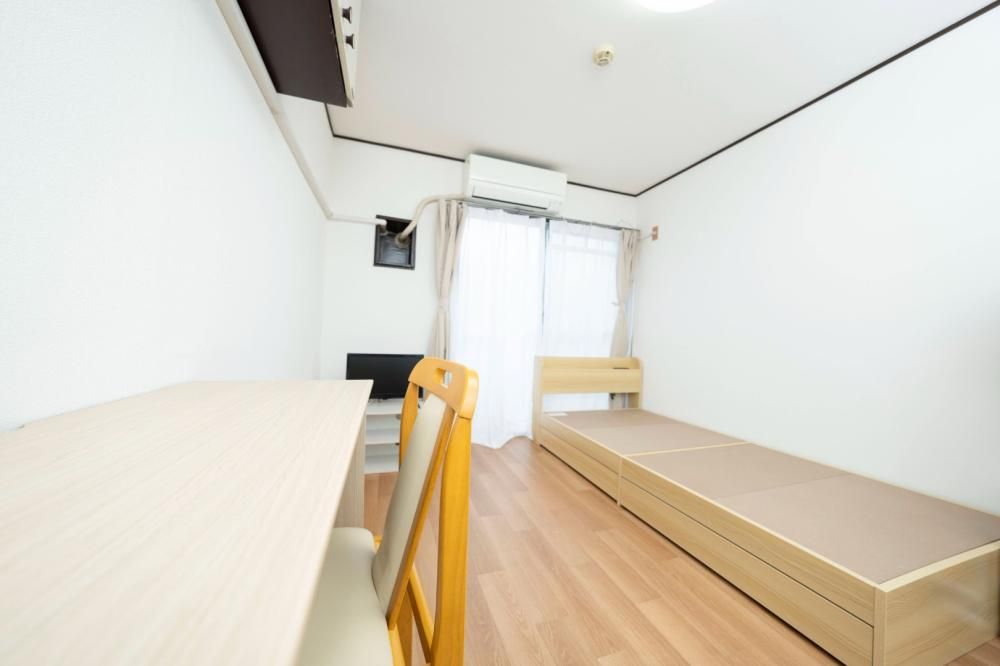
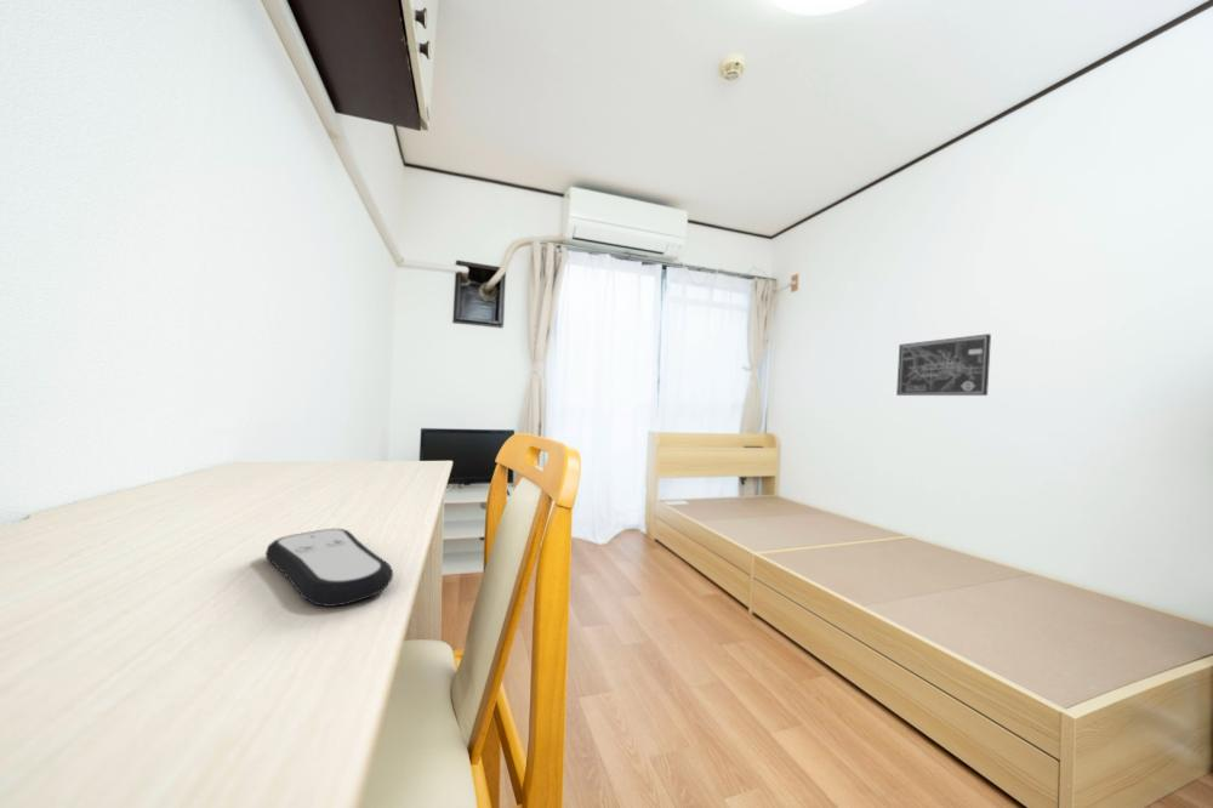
+ remote control [264,528,394,608]
+ wall art [895,332,992,397]
